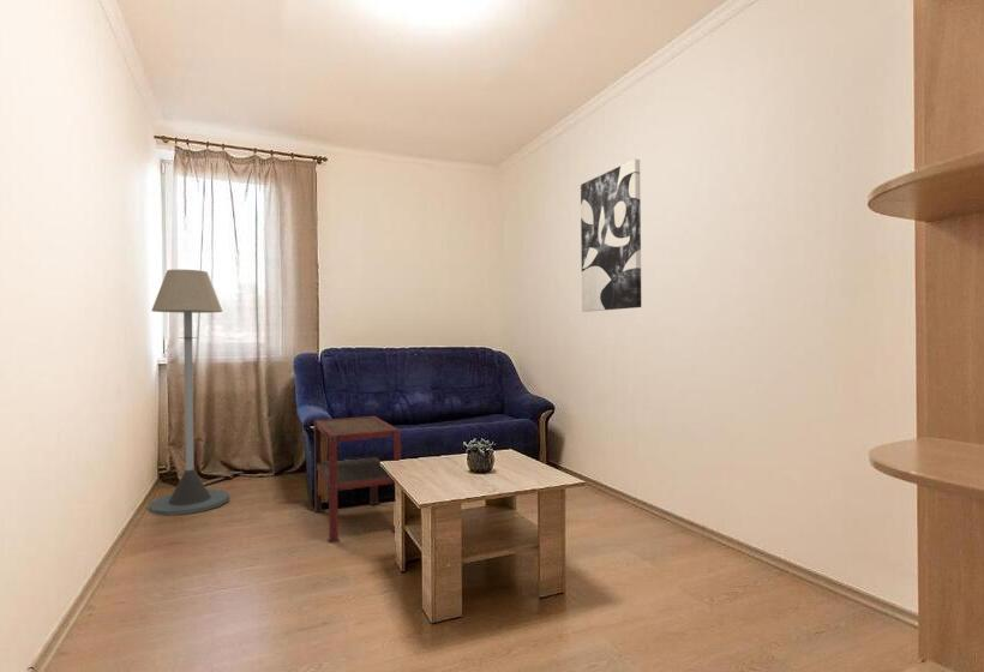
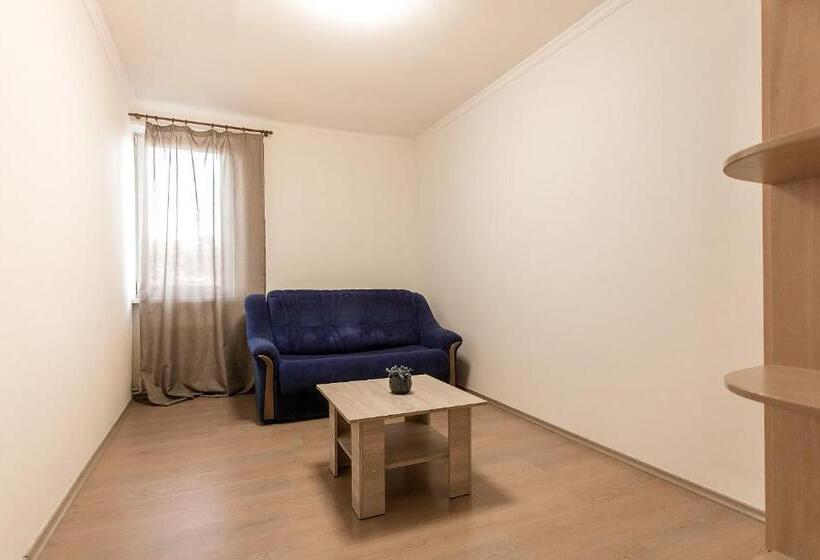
- floor lamp [146,269,230,516]
- side table [312,415,402,544]
- wall art [580,158,642,313]
